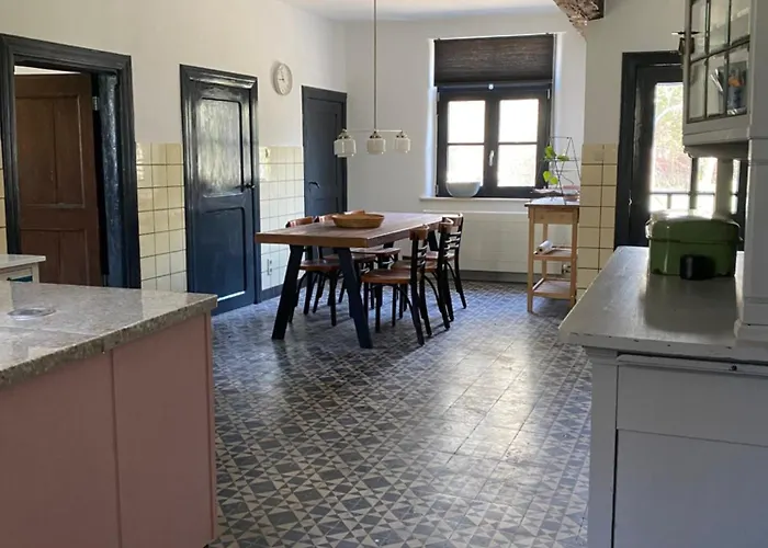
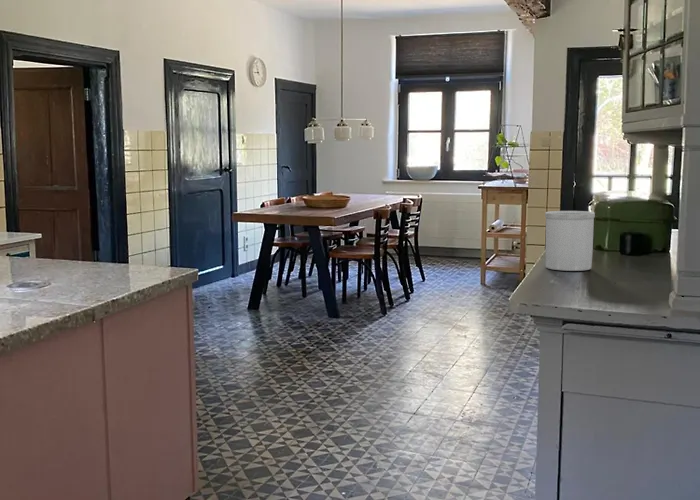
+ utensil holder [544,210,596,272]
